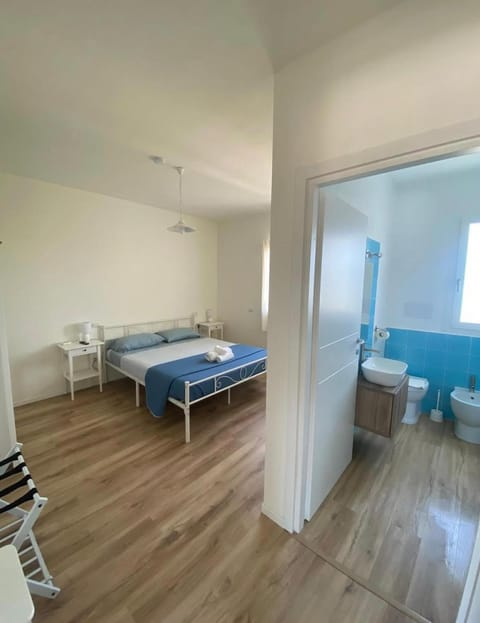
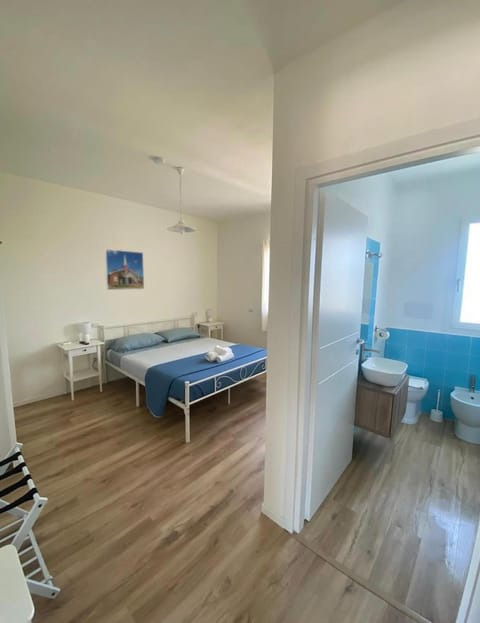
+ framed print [104,248,145,291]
